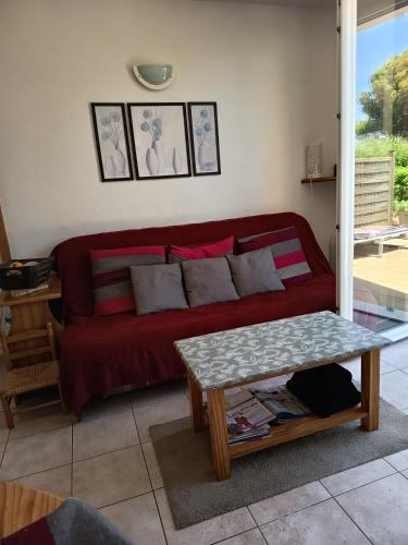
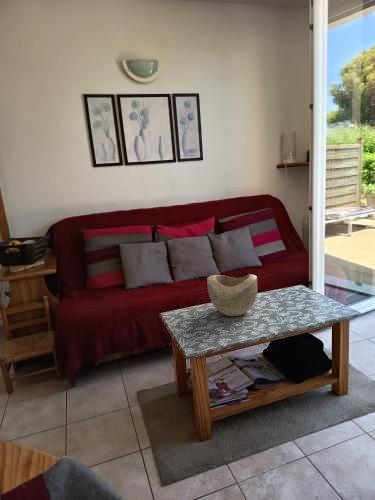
+ decorative bowl [206,273,258,317]
